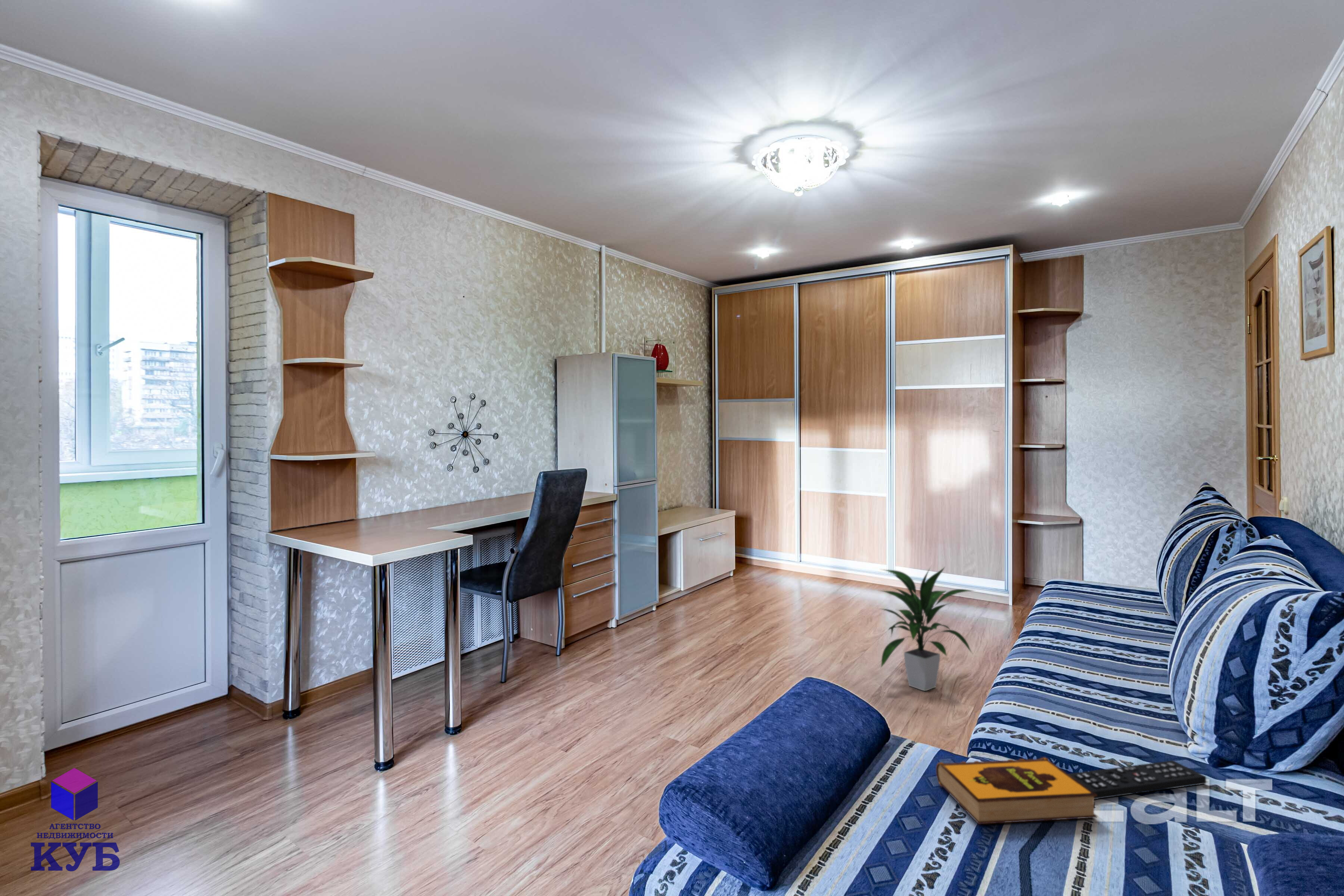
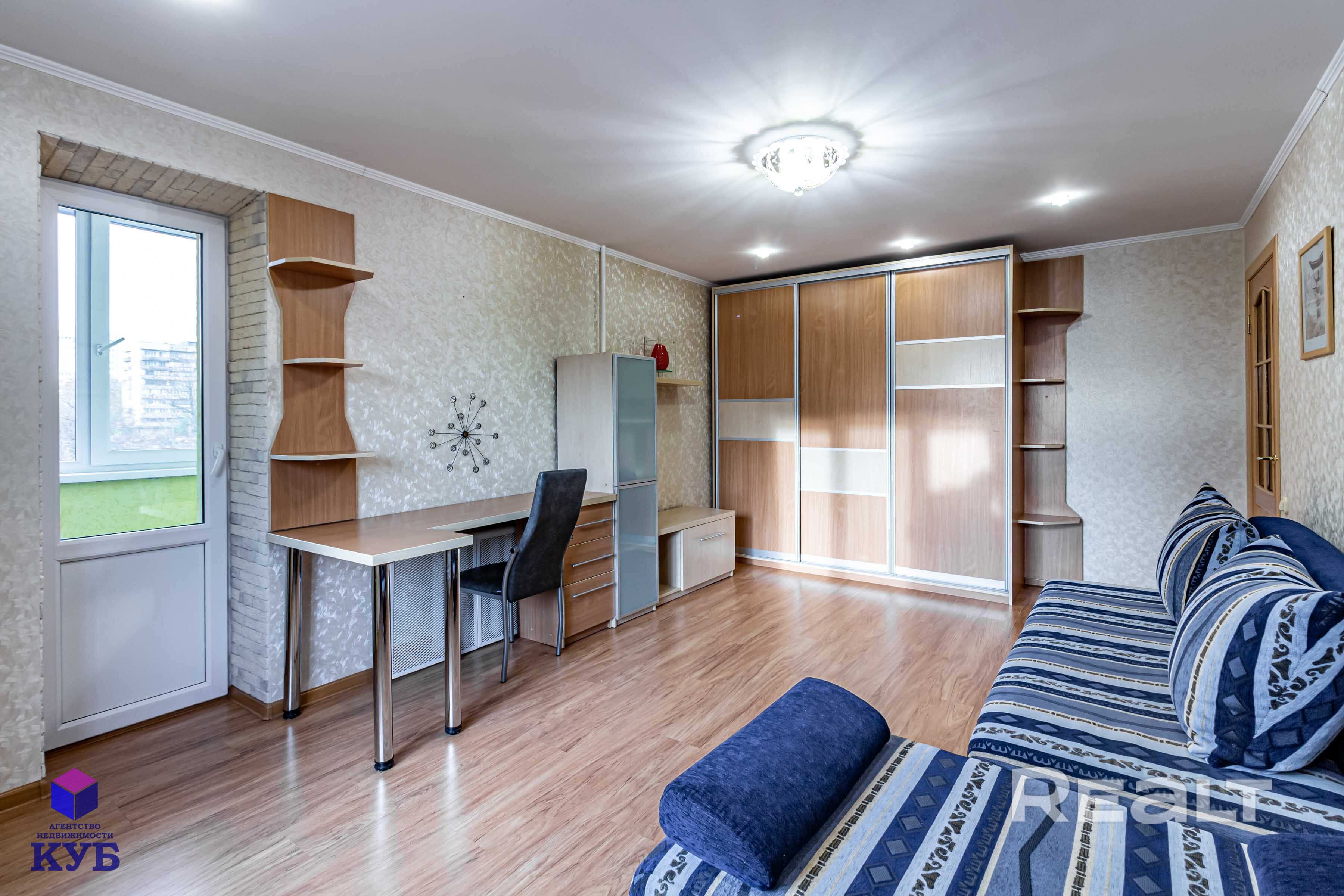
- remote control [1068,760,1207,800]
- indoor plant [877,562,975,691]
- hardback book [936,757,1098,824]
